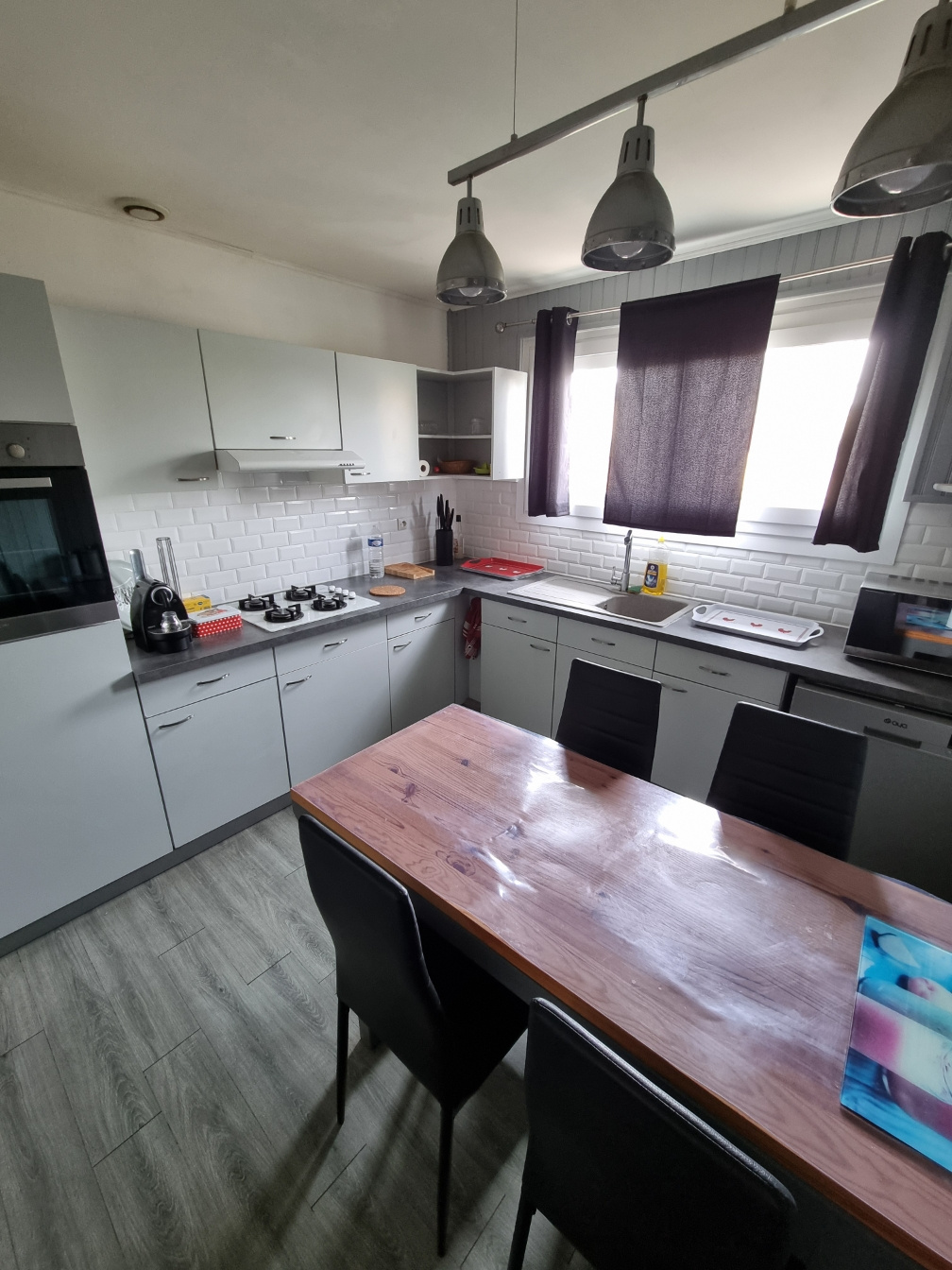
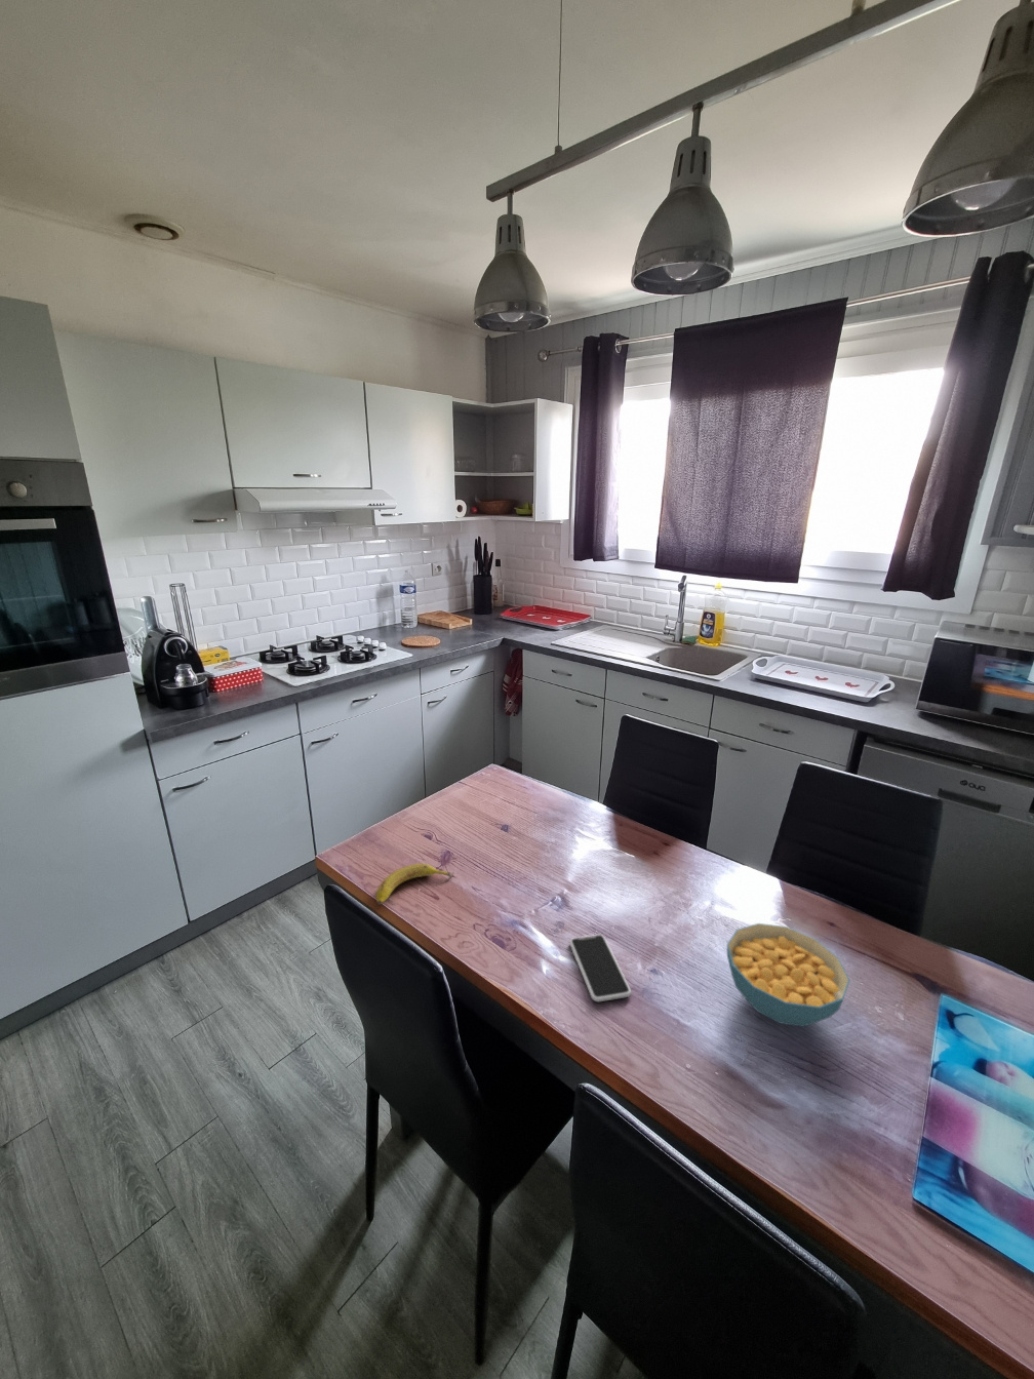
+ fruit [375,862,454,906]
+ cereal bowl [727,923,852,1027]
+ smartphone [568,934,632,1002]
